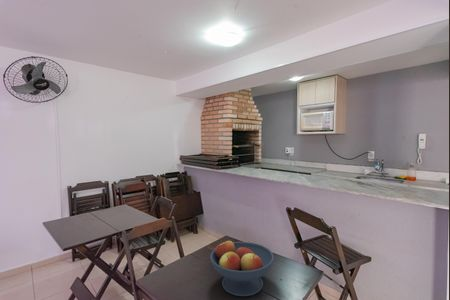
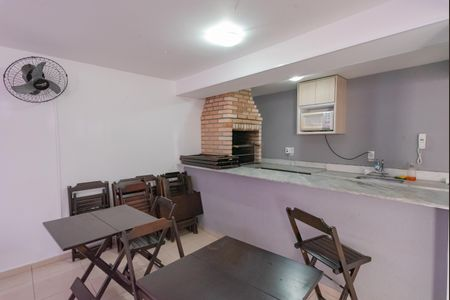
- fruit bowl [209,240,275,297]
